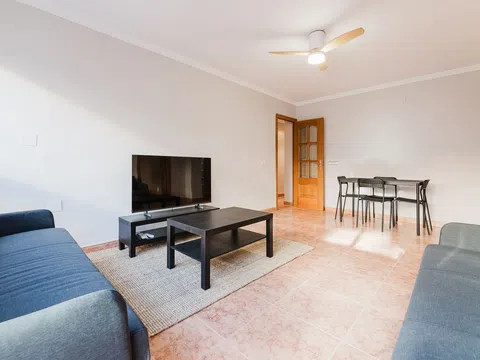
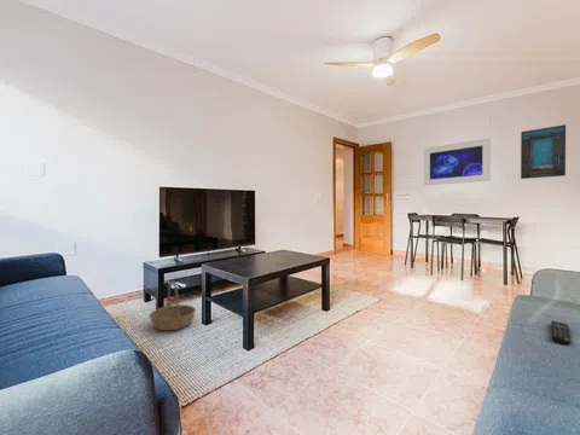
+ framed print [520,123,567,180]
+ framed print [423,137,492,186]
+ remote control [550,319,572,346]
+ basket [149,278,197,332]
